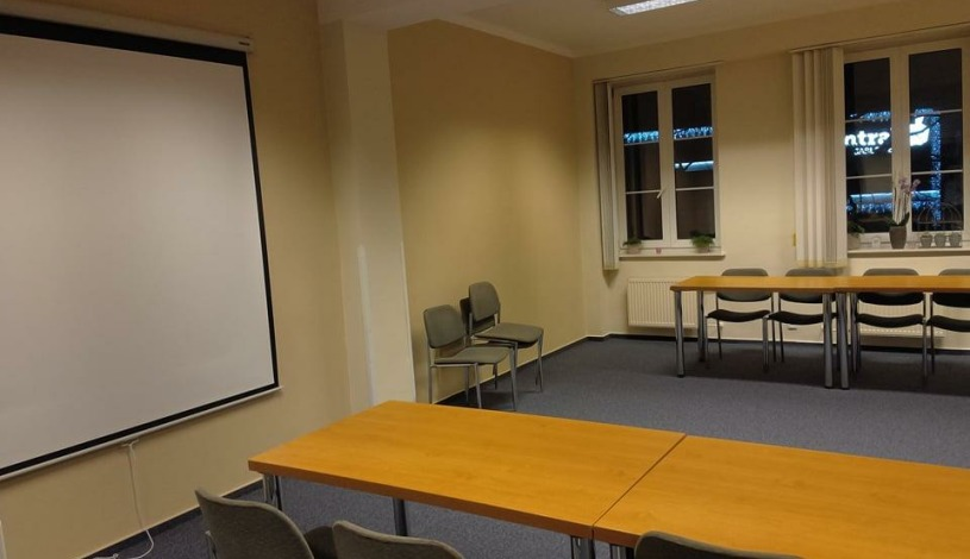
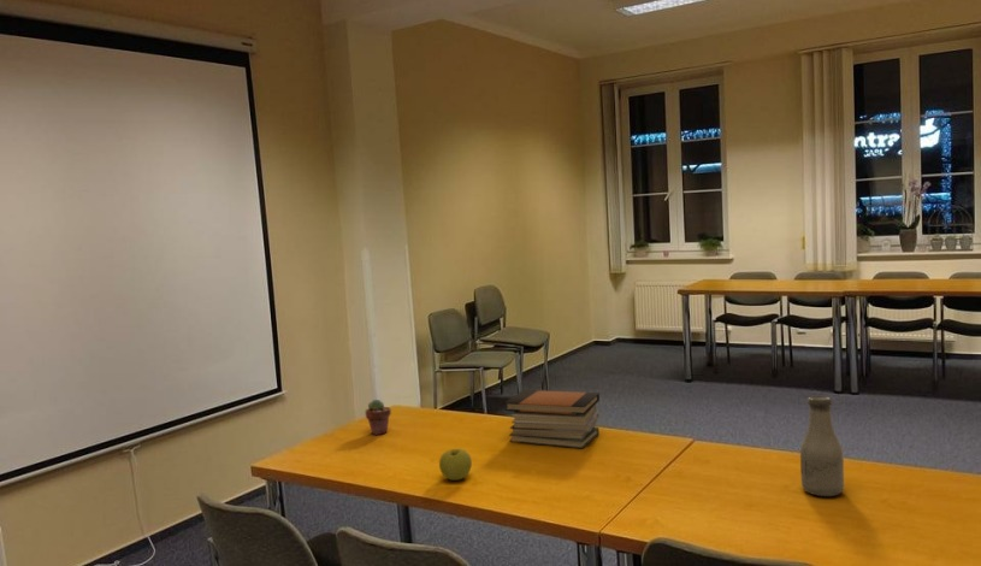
+ book stack [503,389,601,449]
+ potted succulent [365,399,392,436]
+ apple [438,448,473,482]
+ bottle [799,395,845,497]
